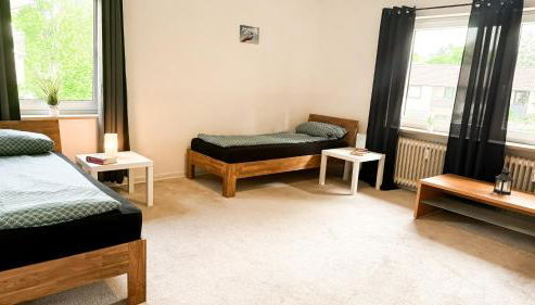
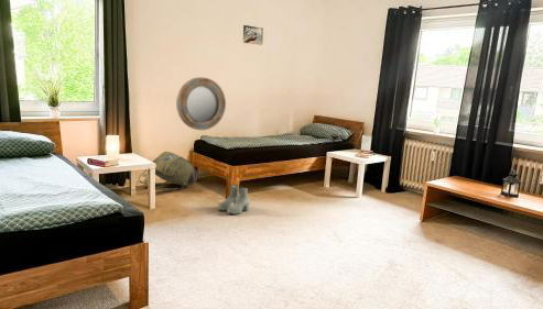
+ home mirror [175,76,227,131]
+ backpack [138,151,198,191]
+ boots [217,184,251,216]
